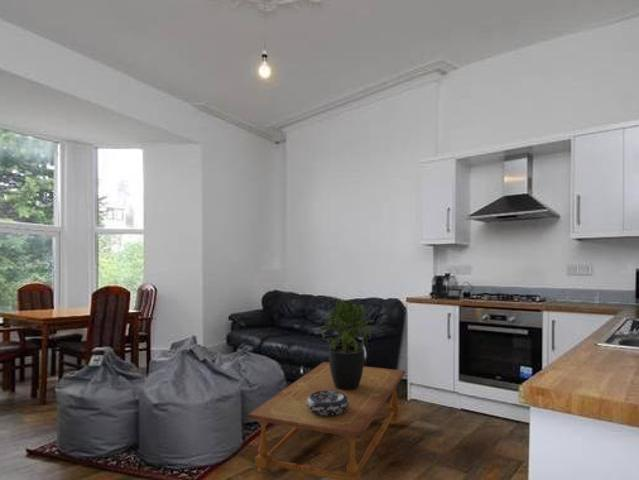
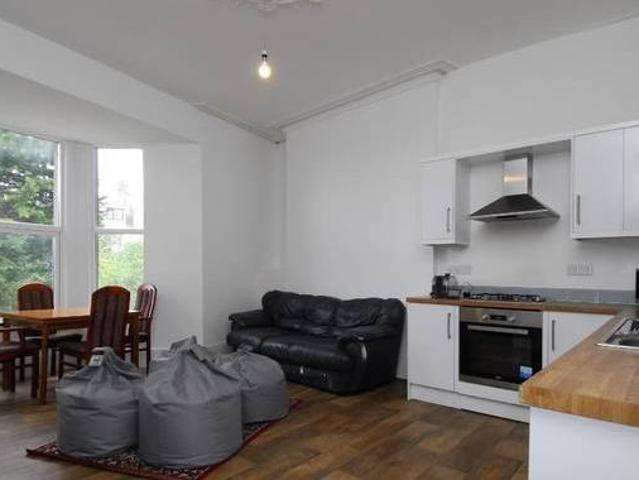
- coffee table [246,361,407,480]
- decorative bowl [306,391,349,416]
- potted plant [317,298,375,390]
